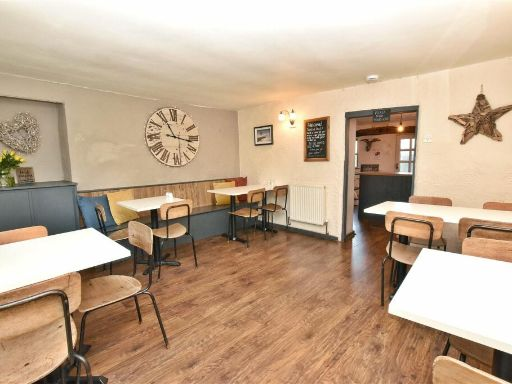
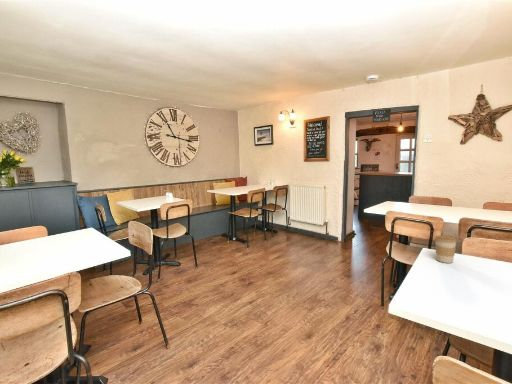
+ coffee cup [434,235,458,264]
